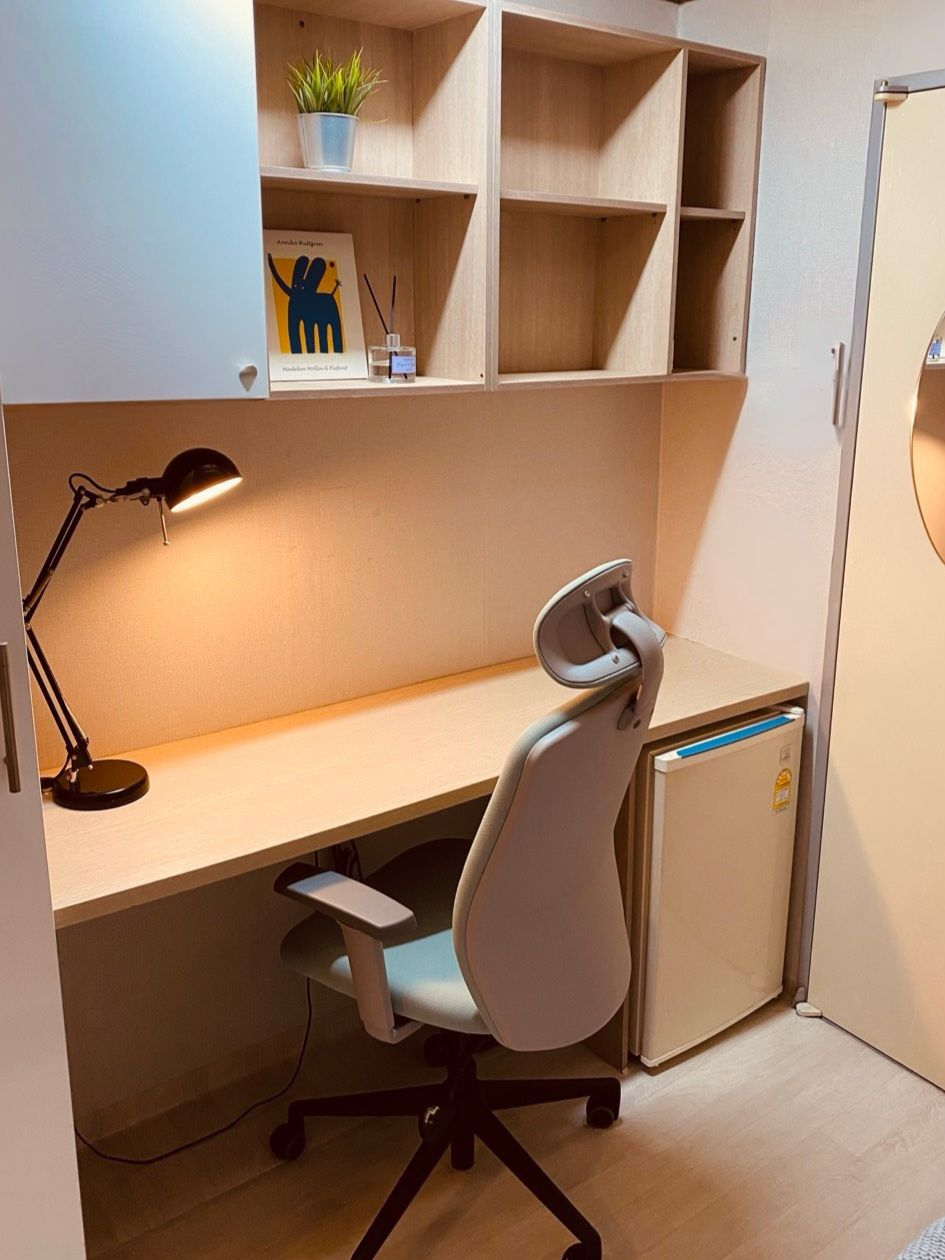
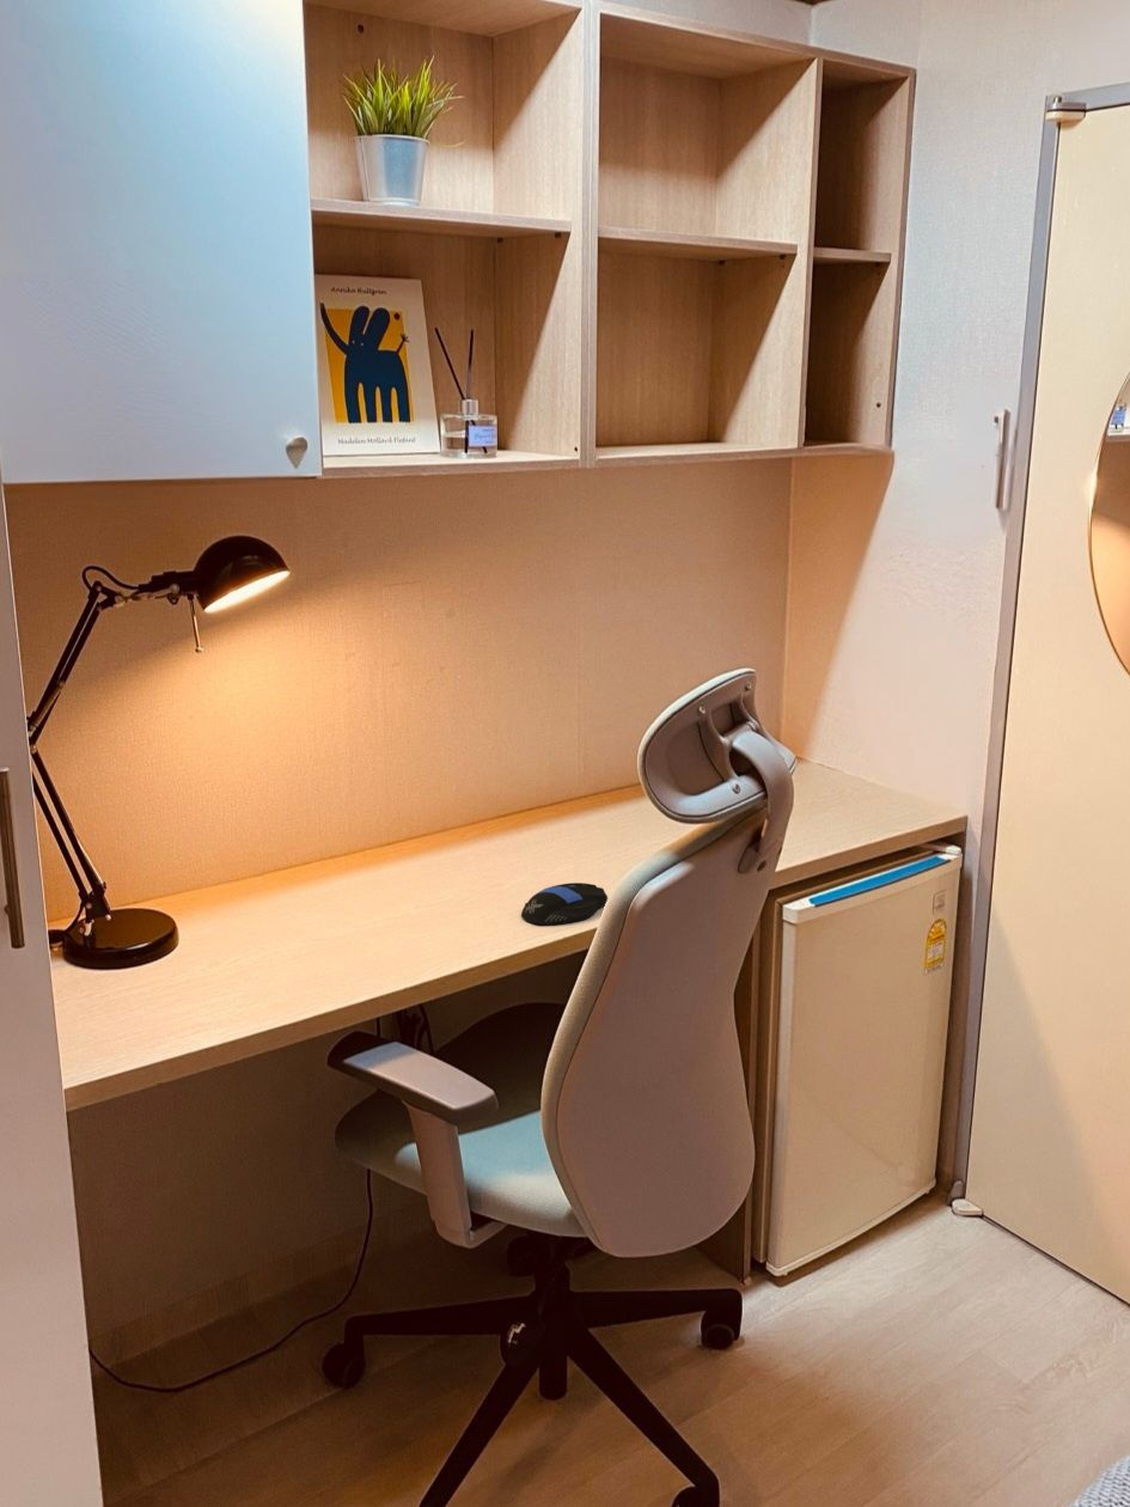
+ computer mouse [520,881,609,926]
